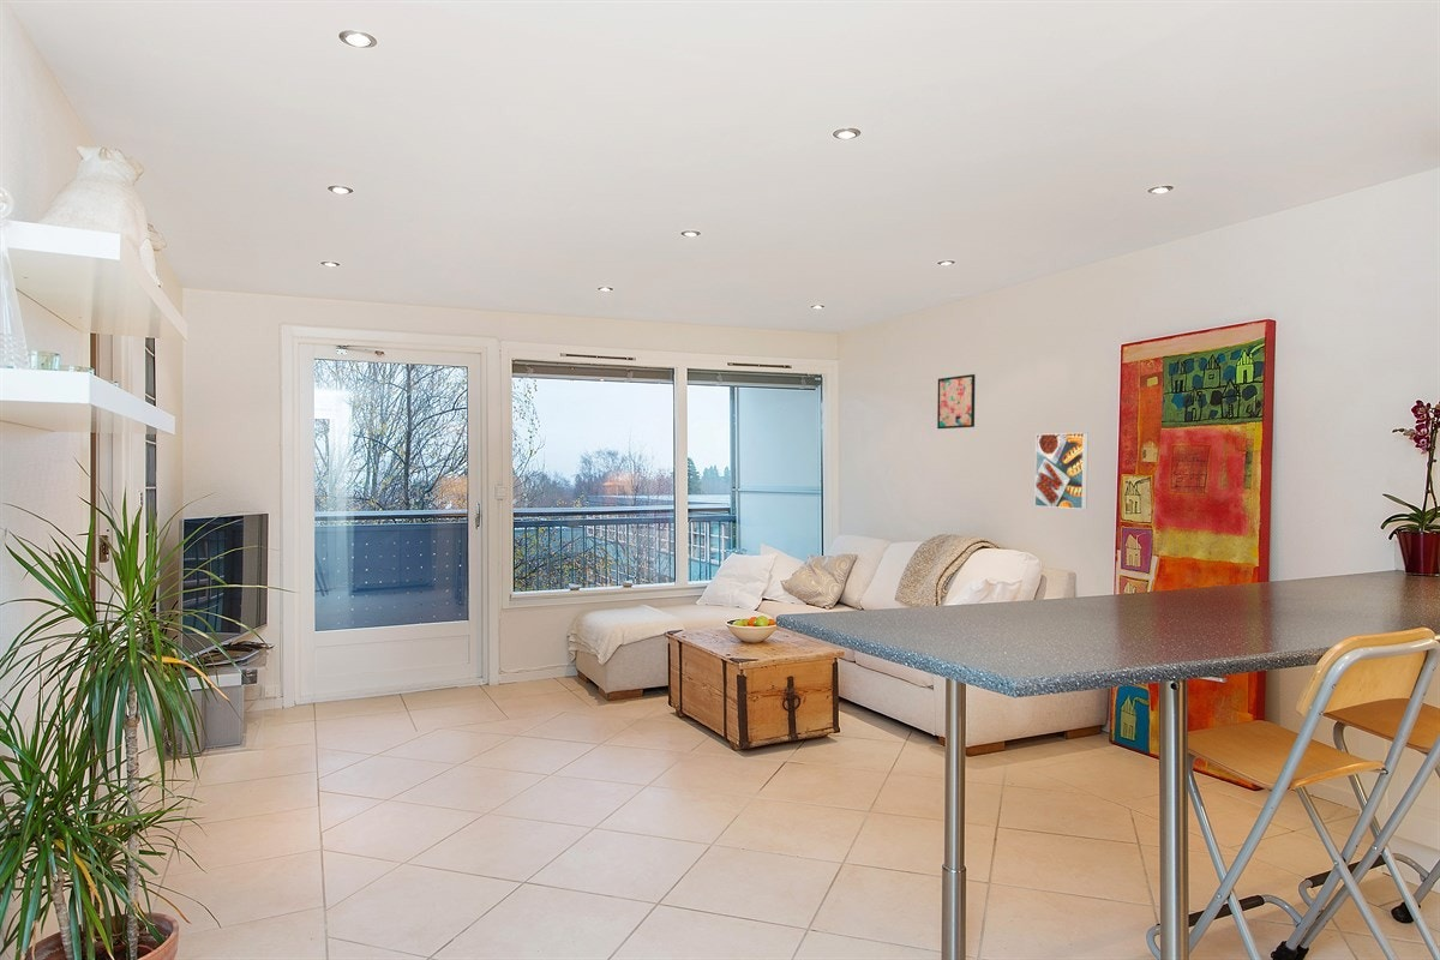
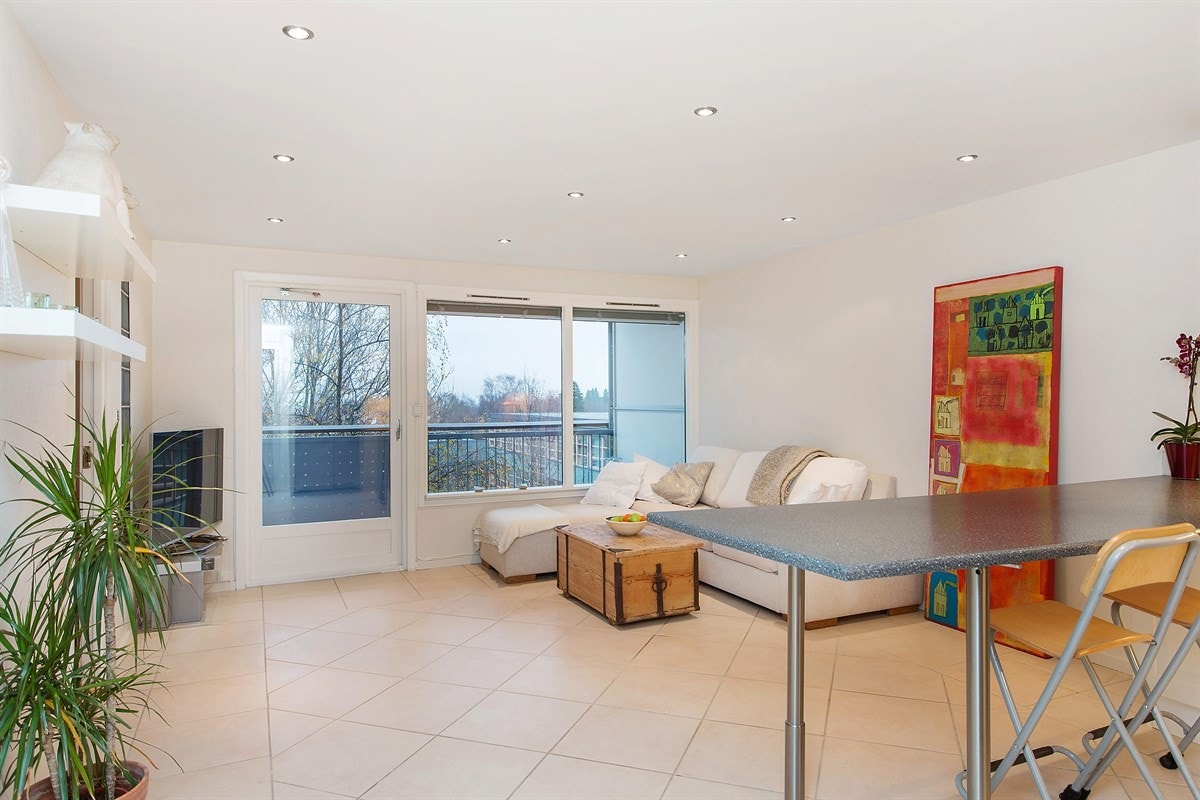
- wall art [936,373,977,430]
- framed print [1033,432,1090,510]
